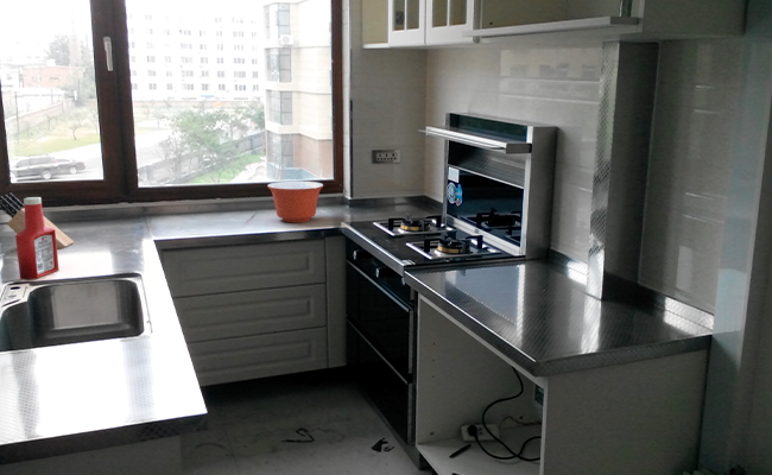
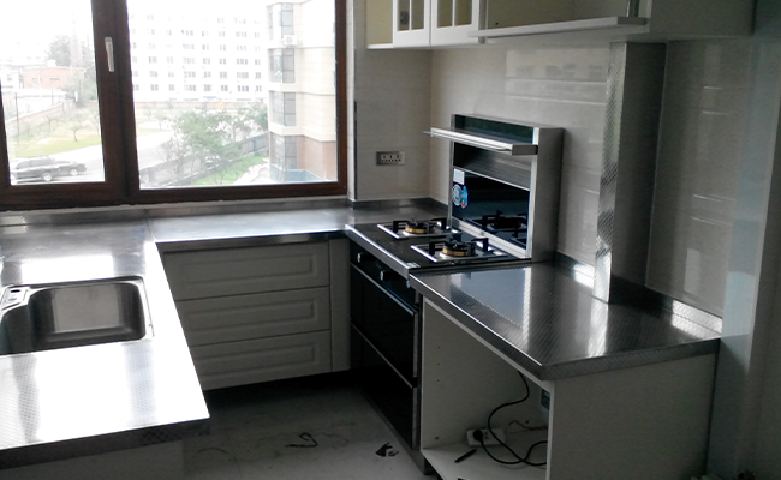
- soap bottle [14,196,61,280]
- knife block [0,191,75,249]
- mixing bowl [266,180,324,223]
